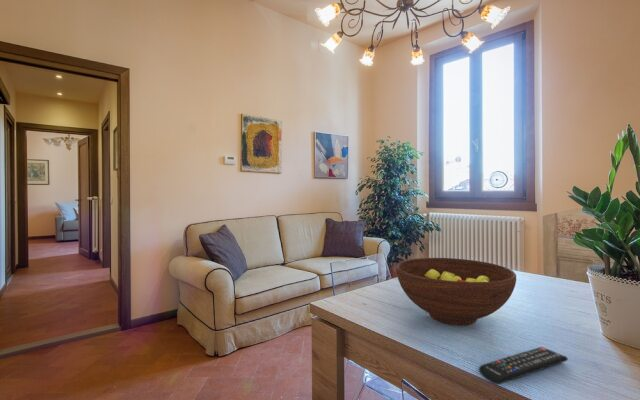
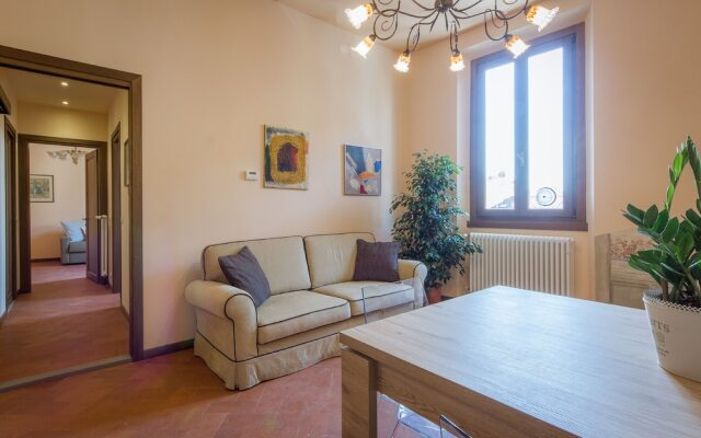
- remote control [478,346,569,385]
- fruit bowl [395,257,517,326]
